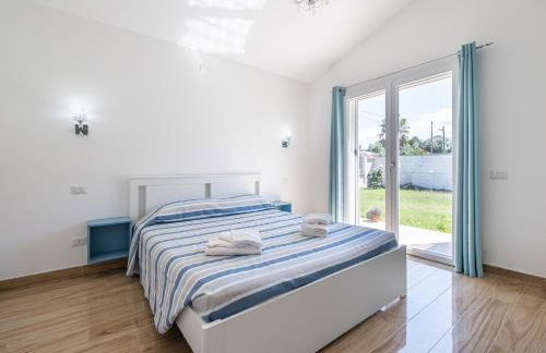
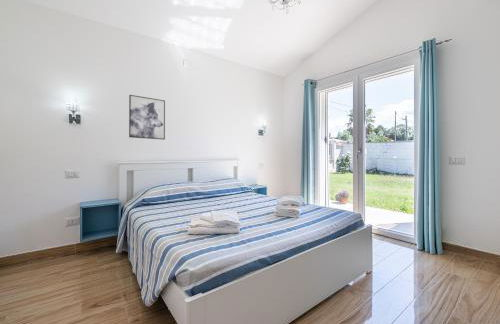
+ wall art [128,94,166,140]
